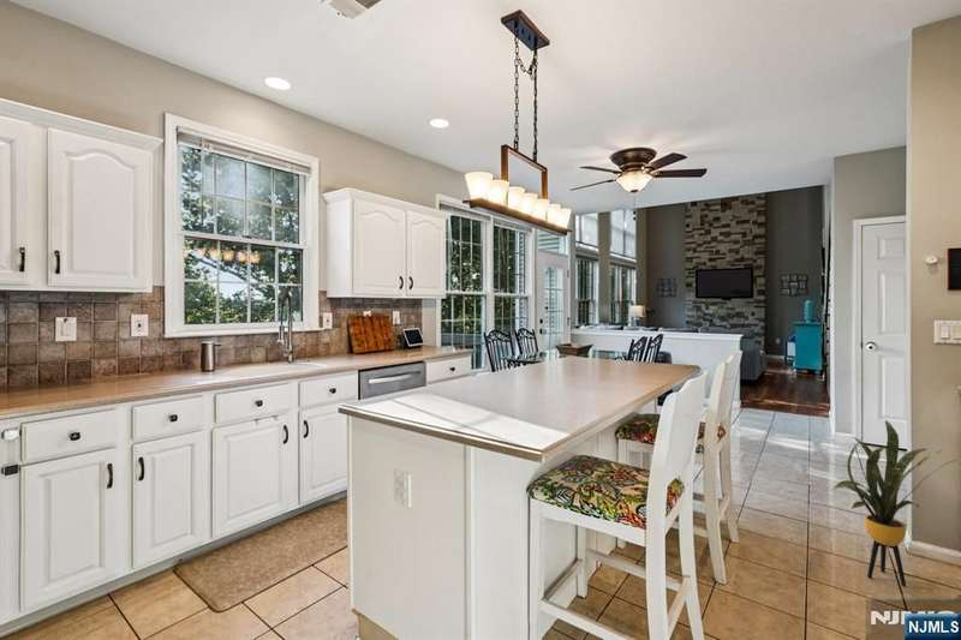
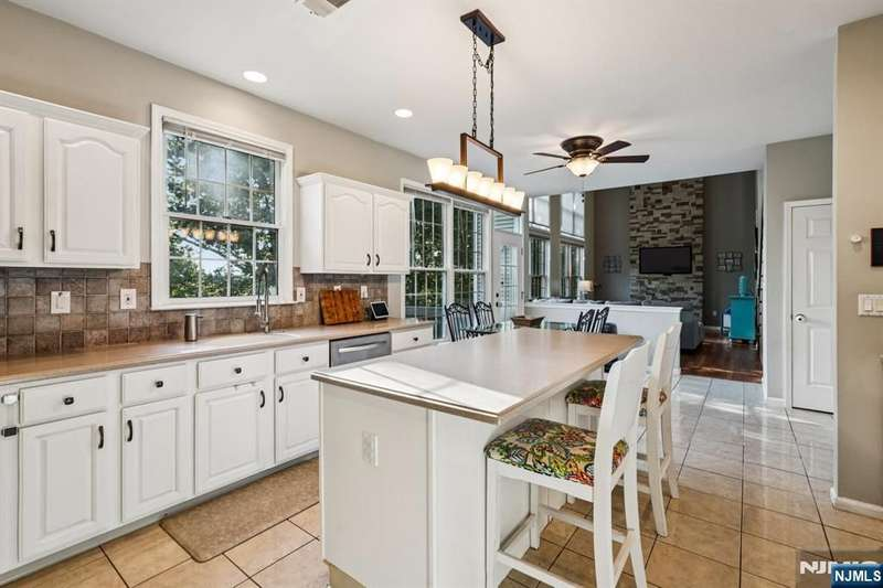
- house plant [832,419,961,587]
